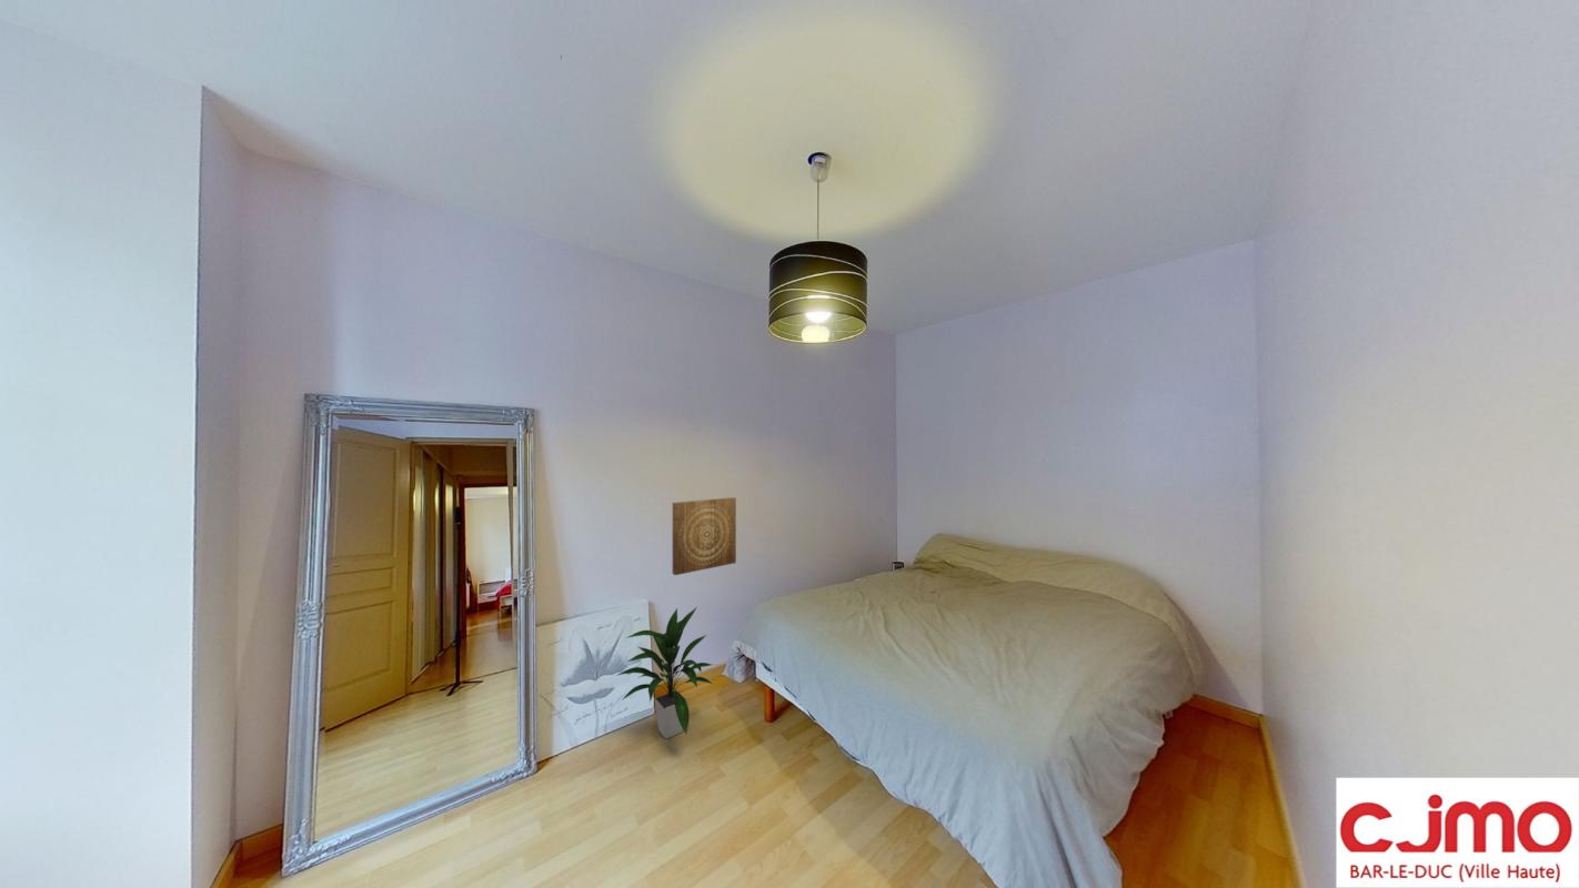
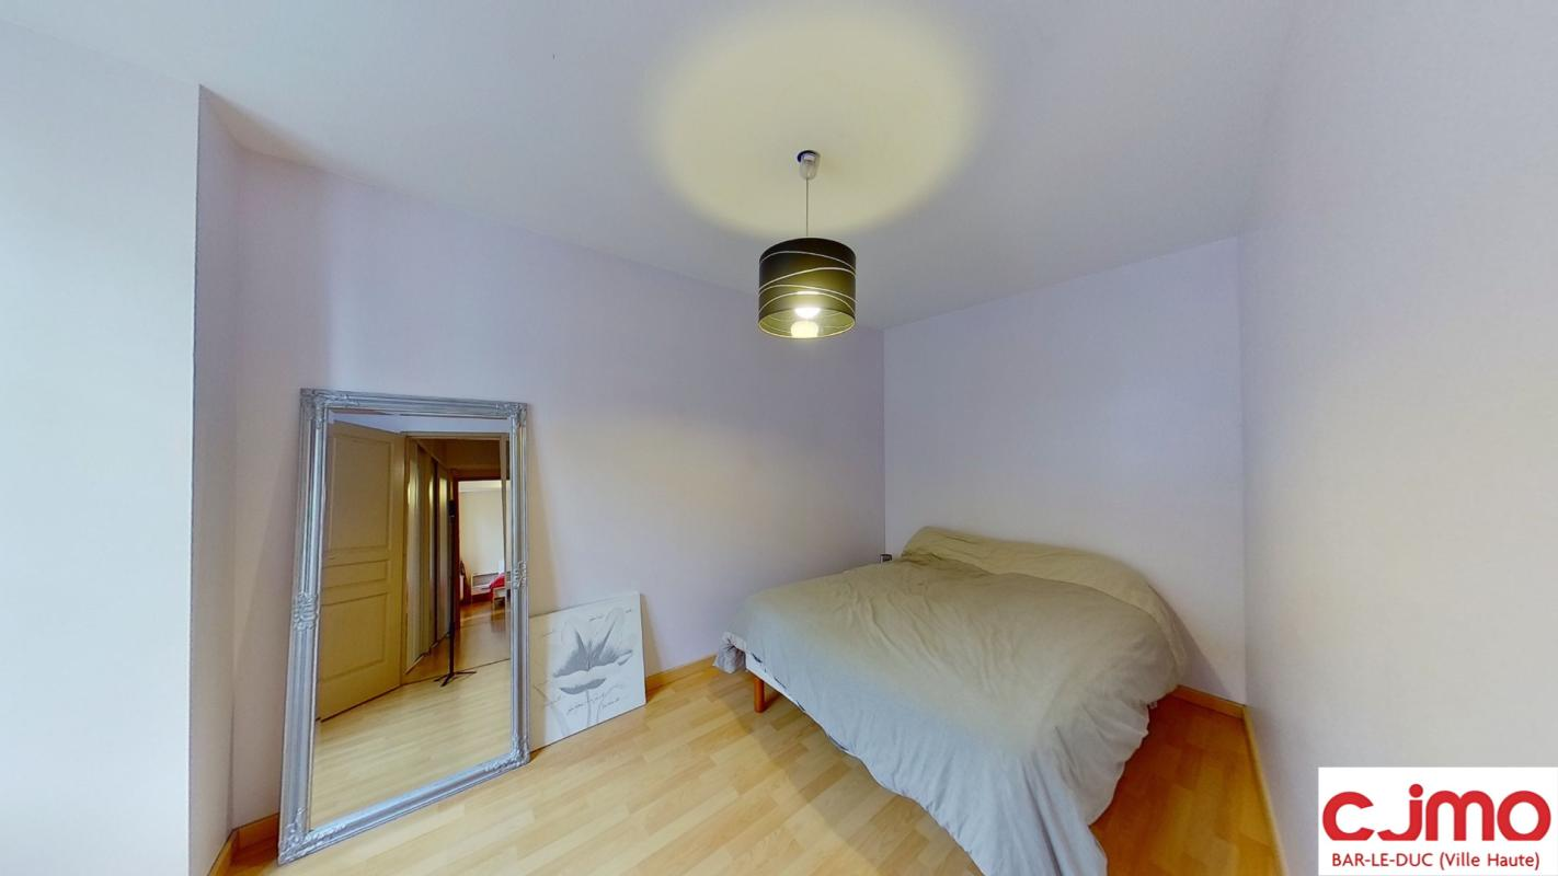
- indoor plant [614,607,714,740]
- wall art [672,496,737,576]
